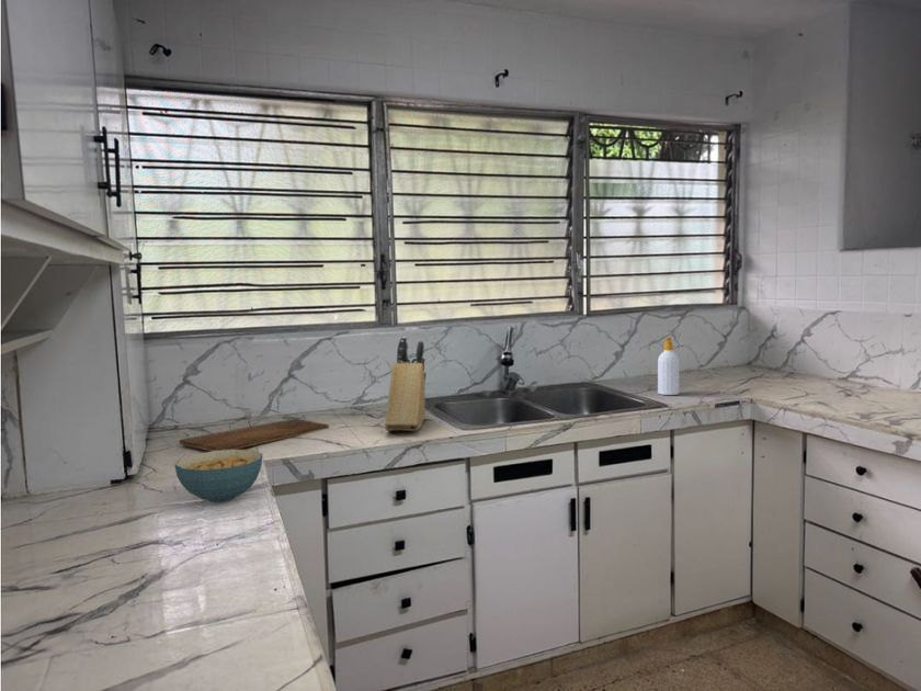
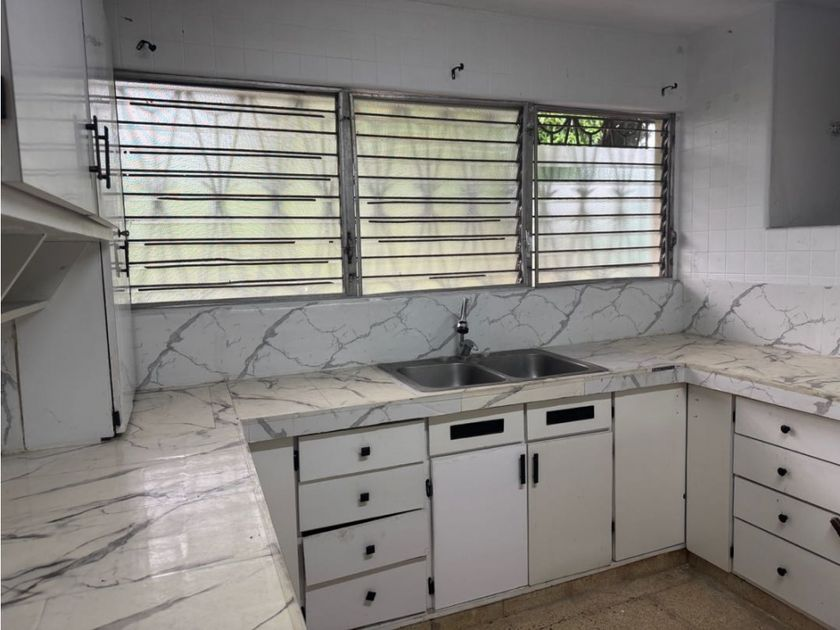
- knife block [384,336,428,432]
- cutting board [179,418,330,452]
- soap bottle [657,337,680,396]
- cereal bowl [173,449,263,503]
